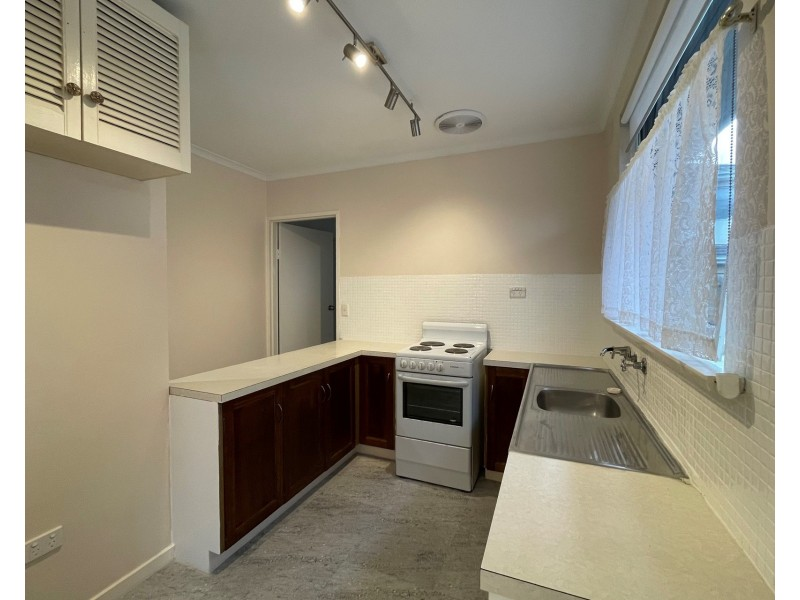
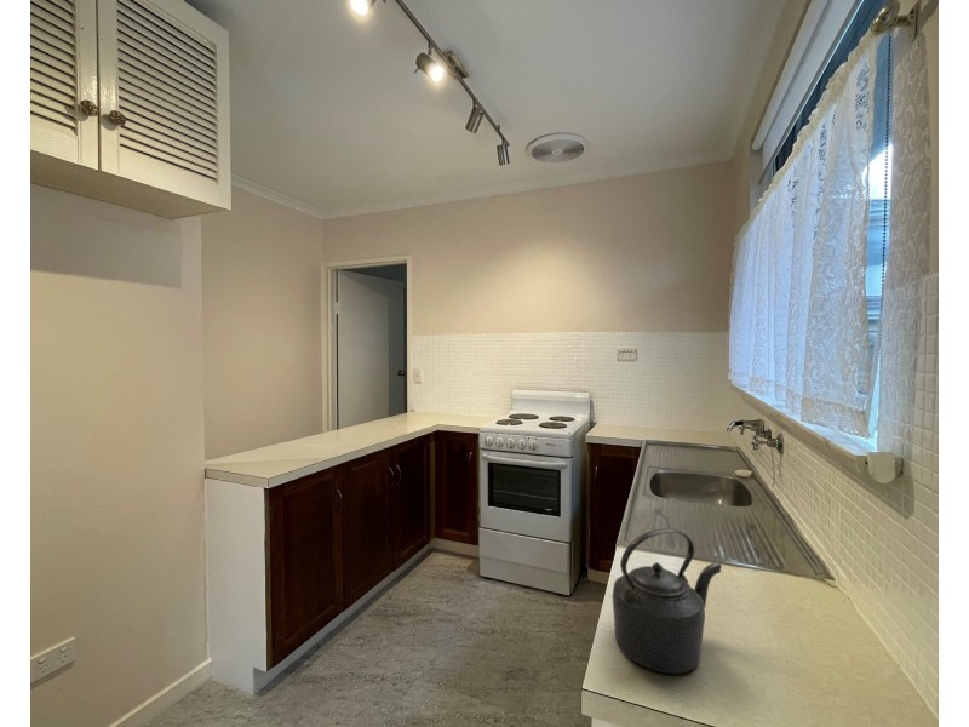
+ kettle [612,527,723,675]
